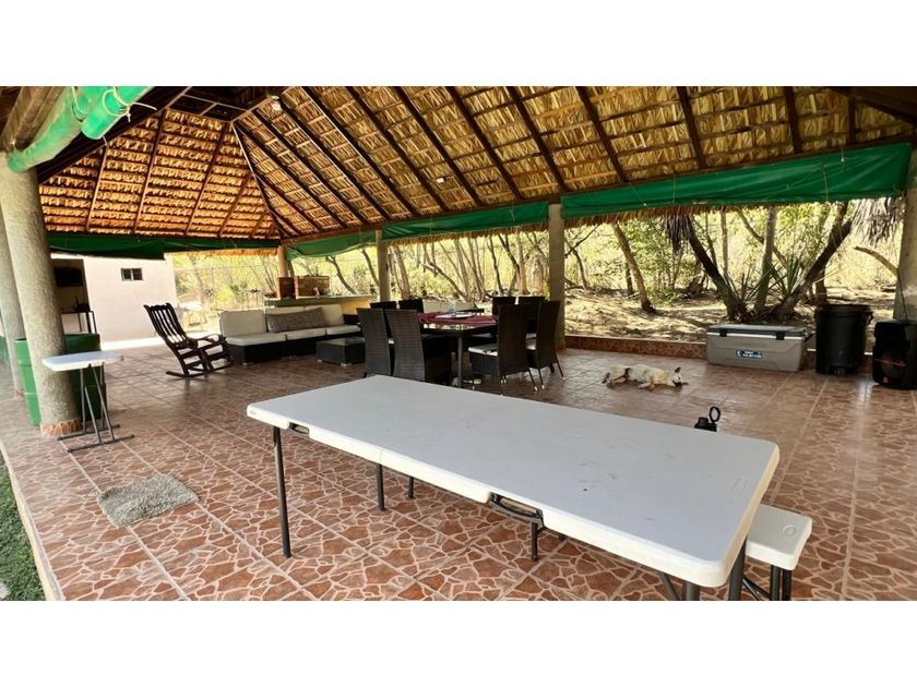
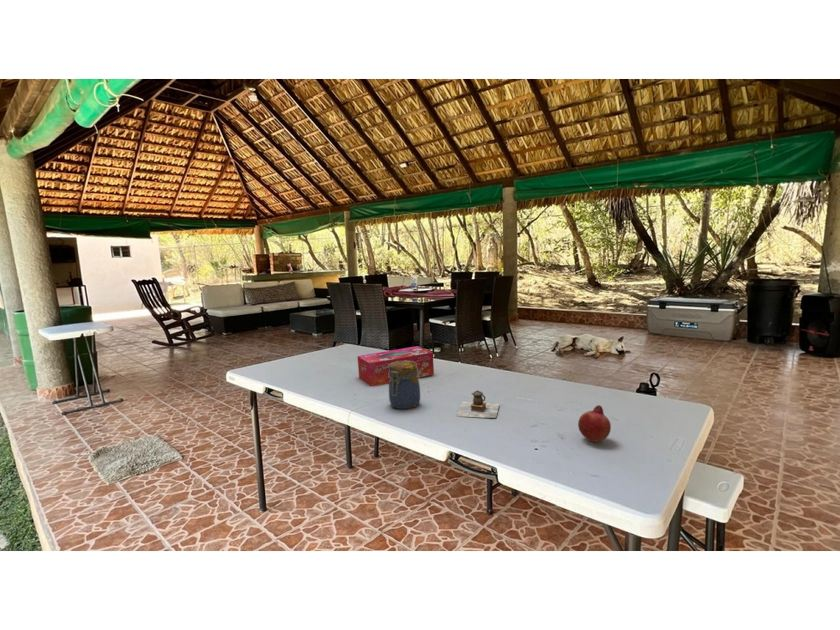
+ tissue box [357,345,435,387]
+ teapot [456,389,500,419]
+ fruit [577,404,612,443]
+ jar [388,360,421,410]
